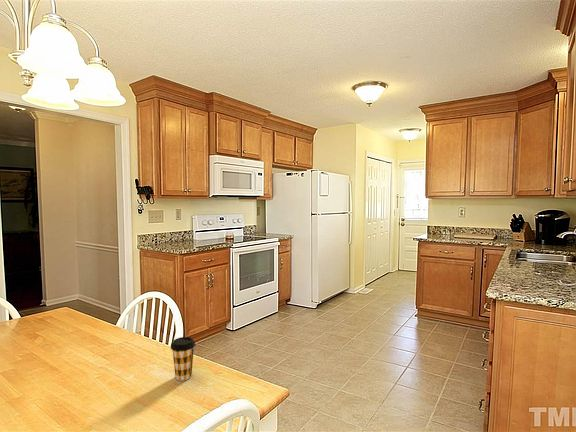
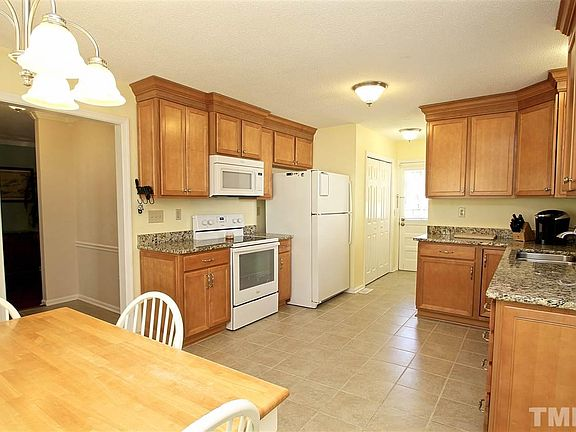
- coffee cup [170,336,196,382]
